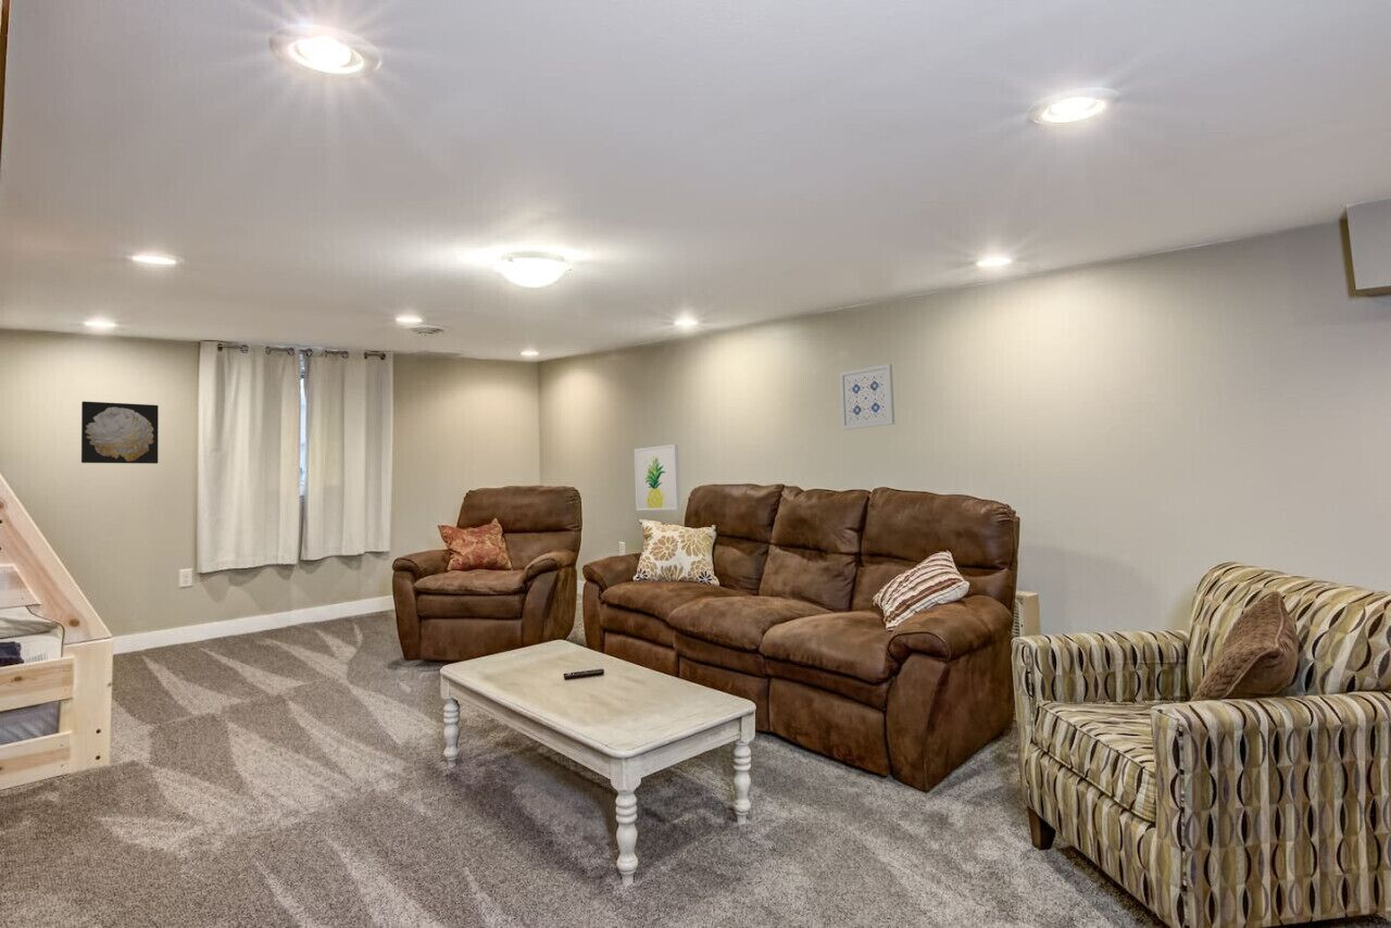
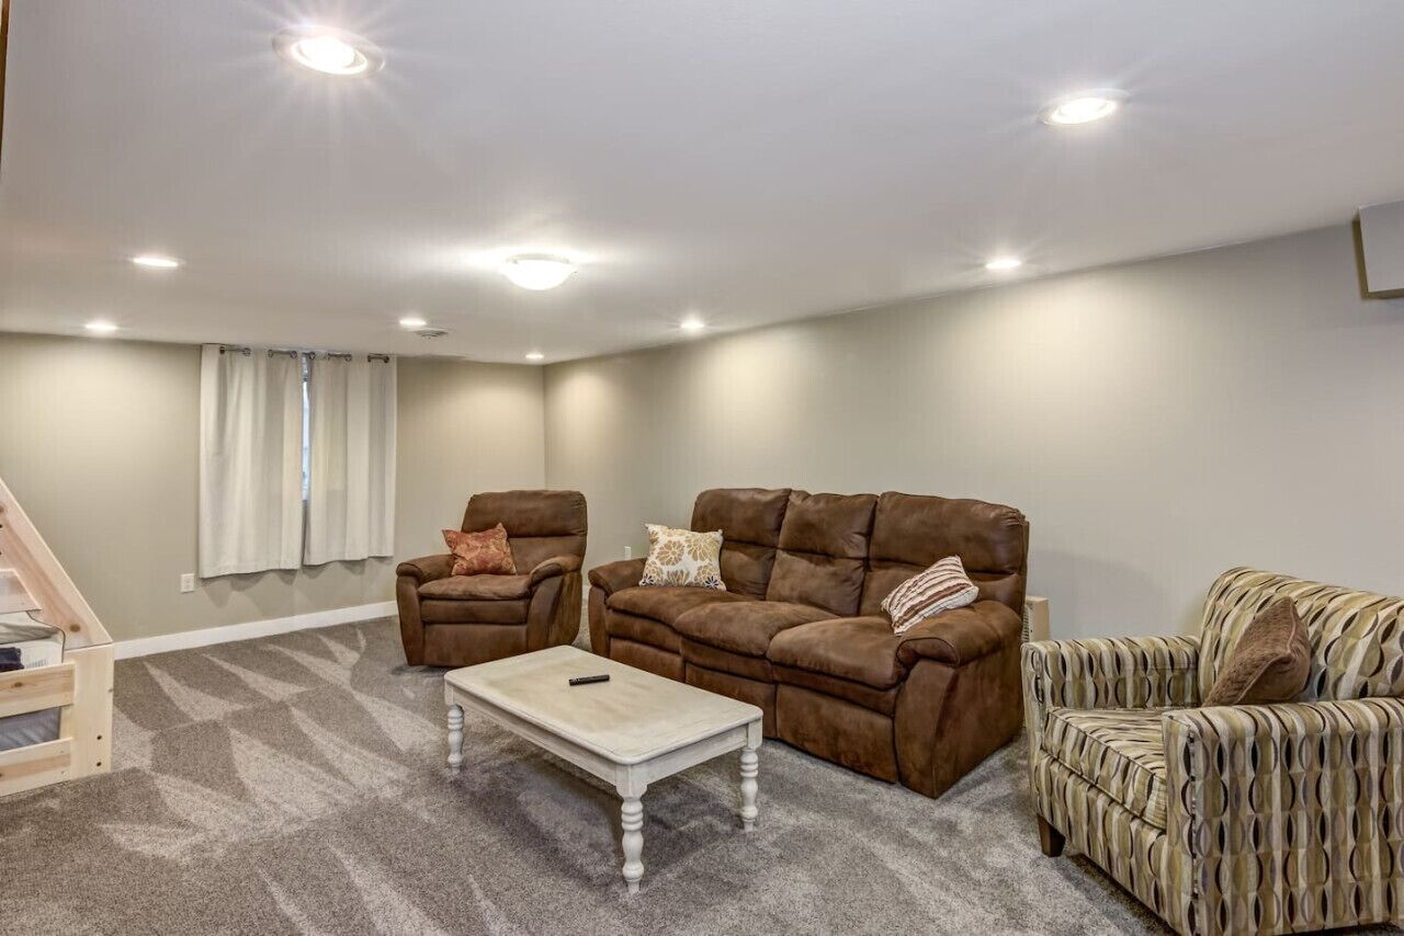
- wall art [839,363,895,431]
- wall art [80,400,160,465]
- wall art [634,443,681,512]
